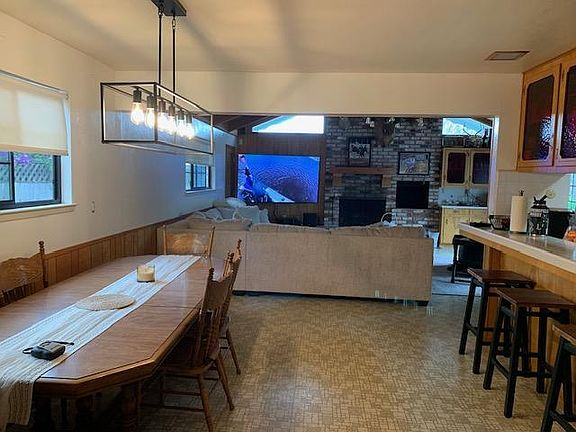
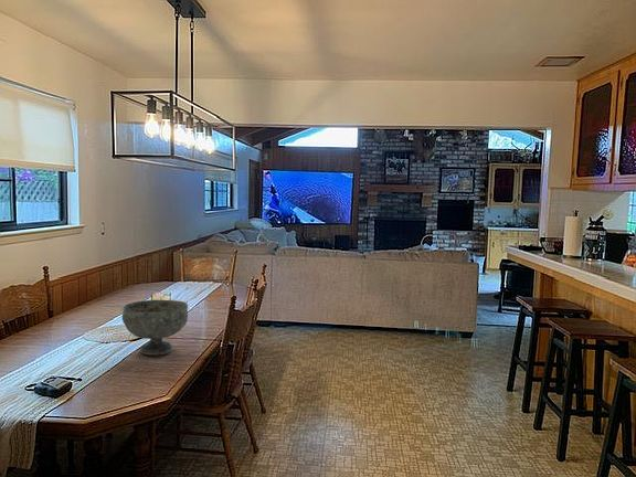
+ decorative bowl [121,299,189,356]
